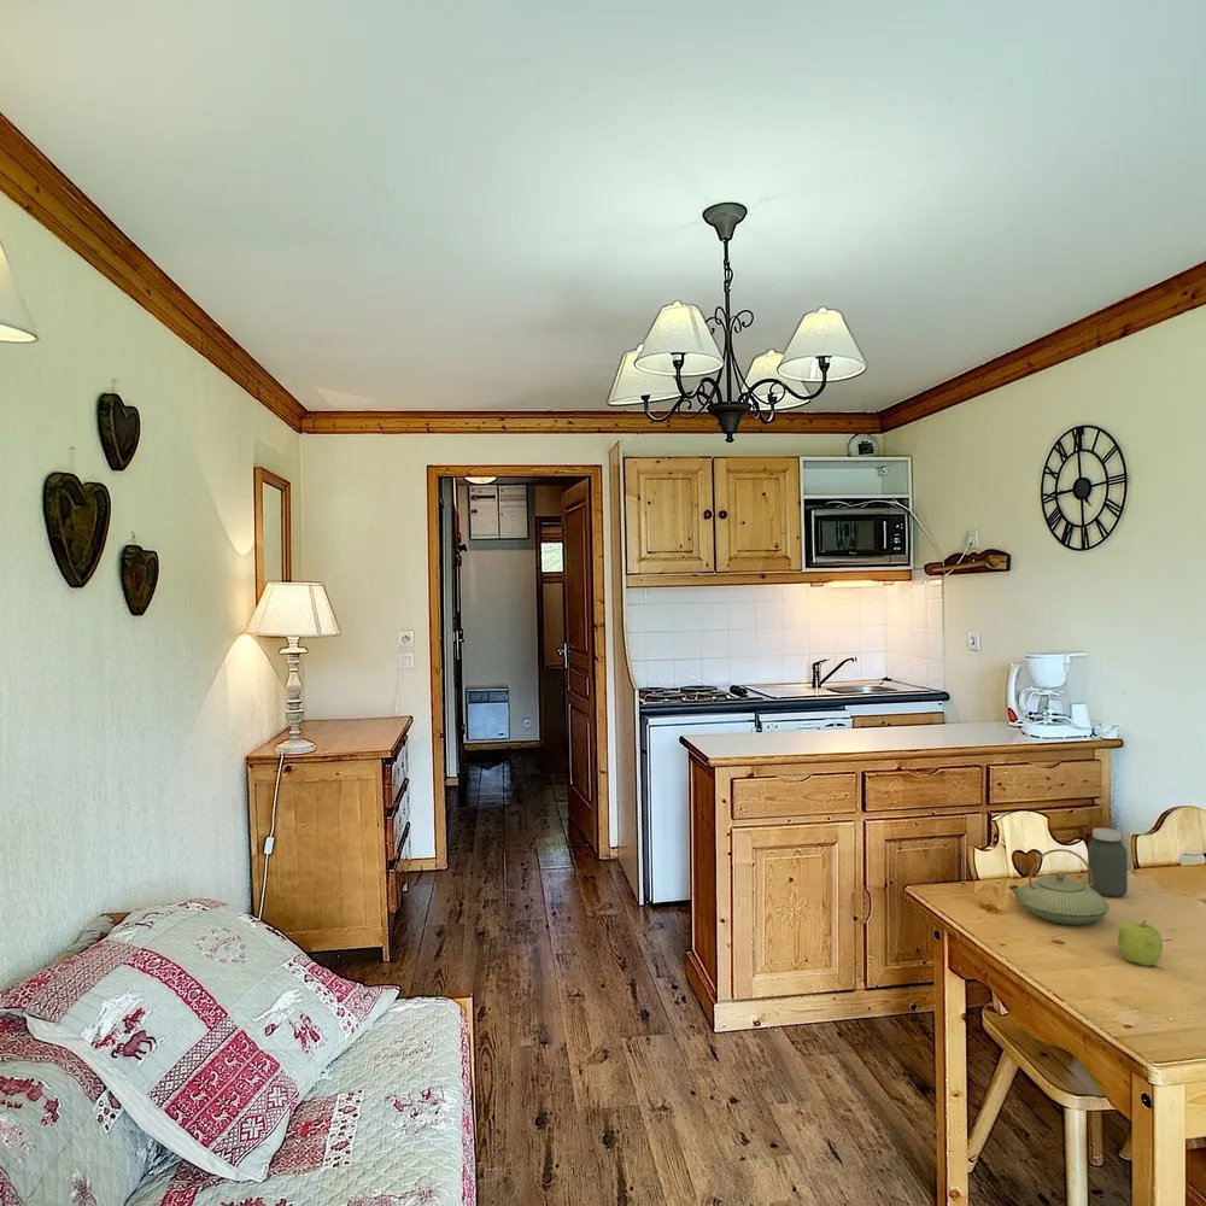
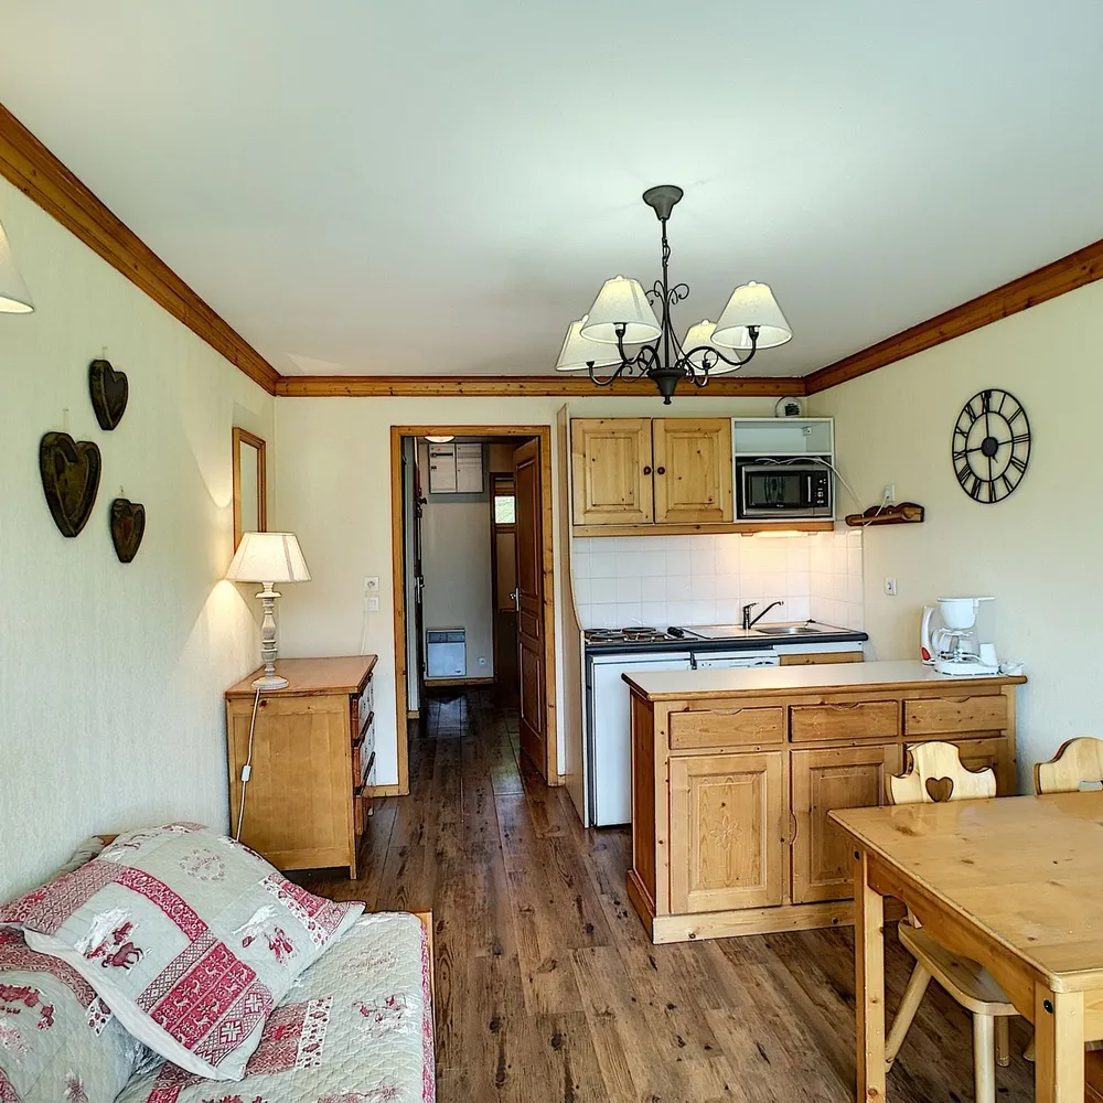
- teapot [1008,848,1111,926]
- fruit [1117,920,1164,967]
- jar [1087,827,1129,898]
